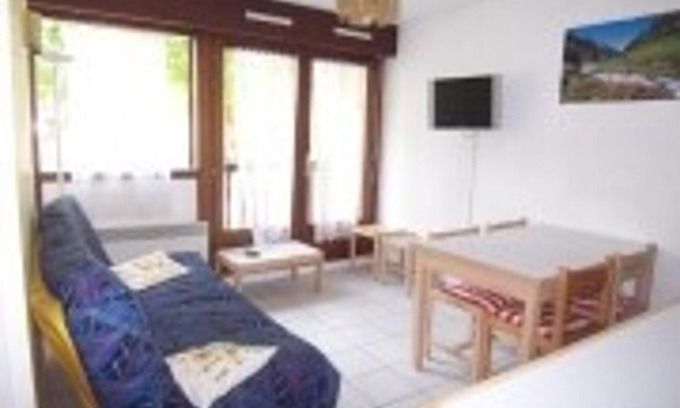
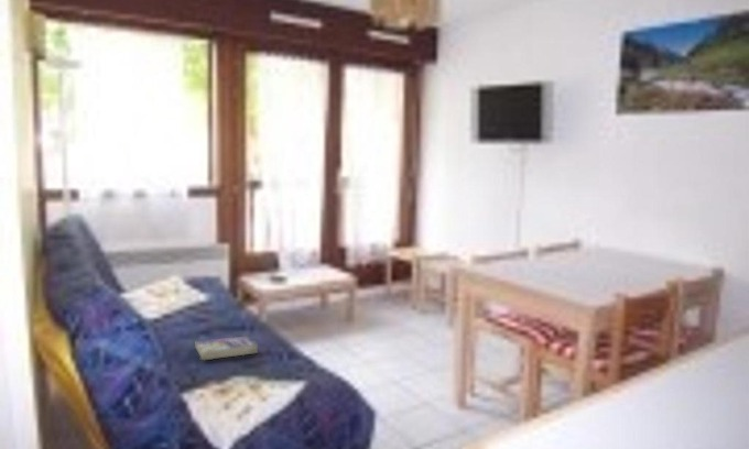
+ book [195,335,259,362]
